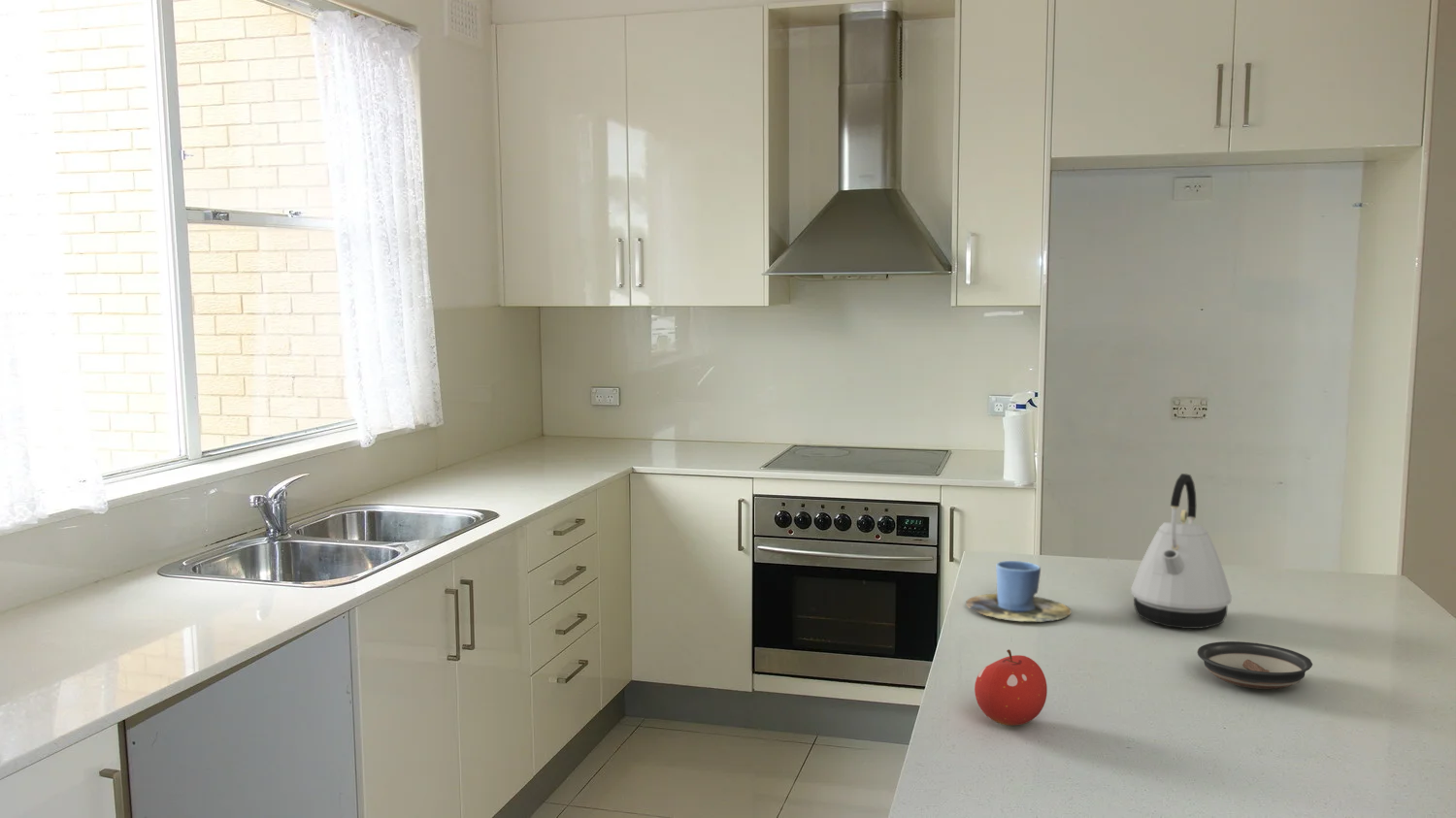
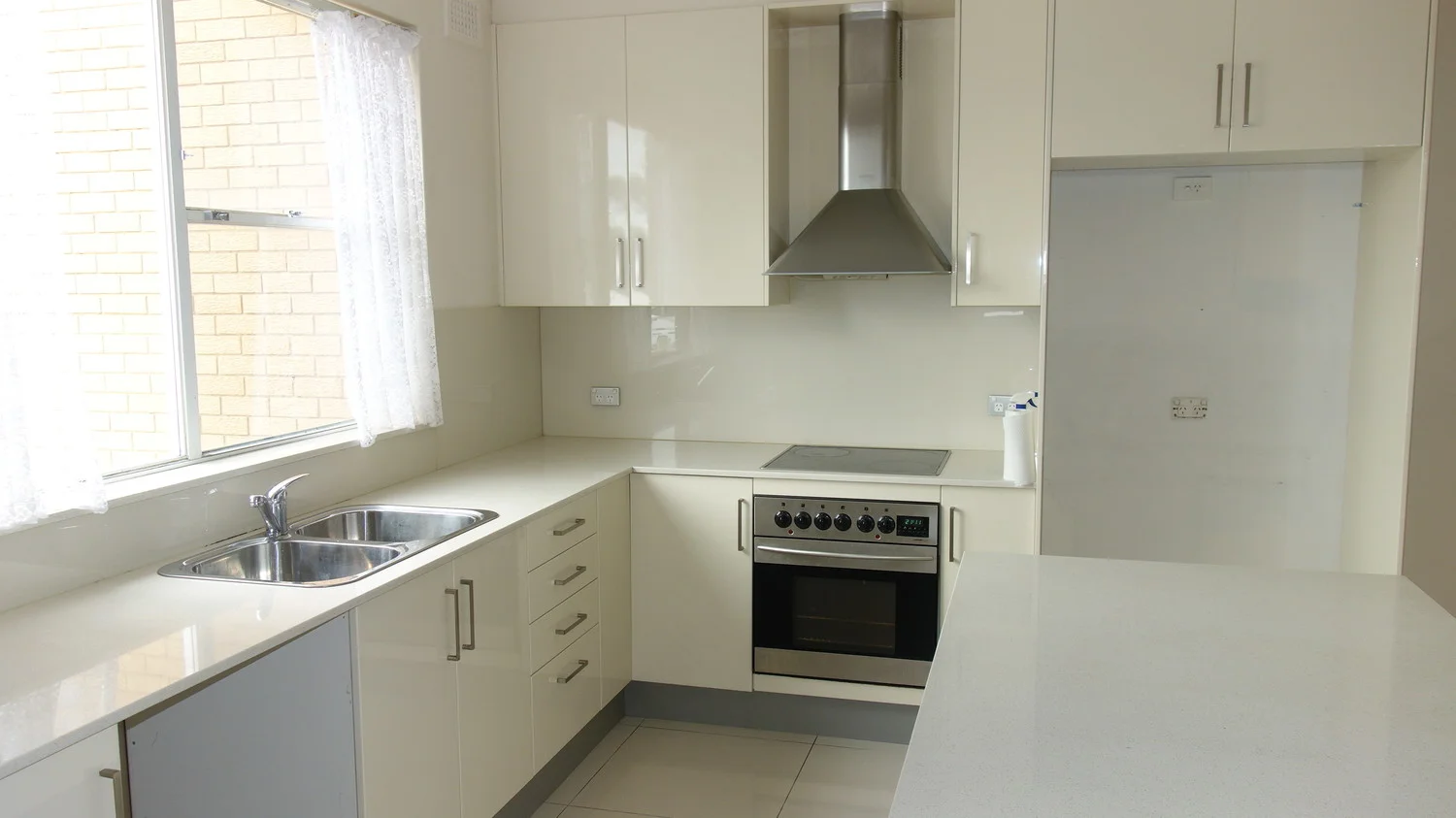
- fruit [974,649,1048,727]
- kettle [1130,473,1233,630]
- cup [965,560,1072,623]
- saucer [1196,640,1313,690]
